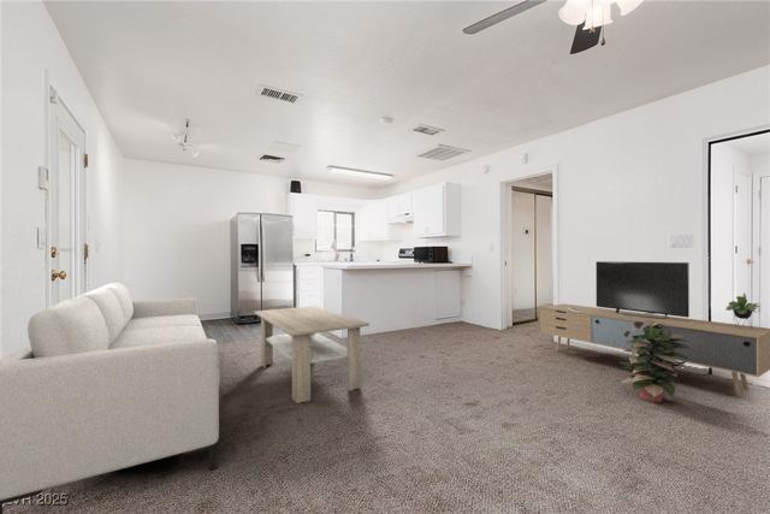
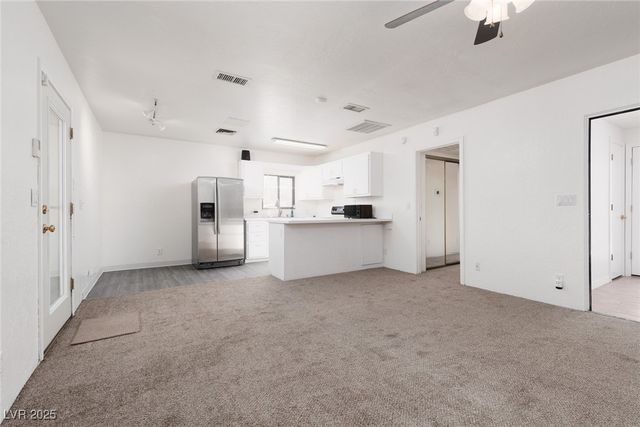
- media console [537,260,770,397]
- sofa [0,282,220,514]
- coffee table [253,305,371,404]
- decorative plant [620,320,691,403]
